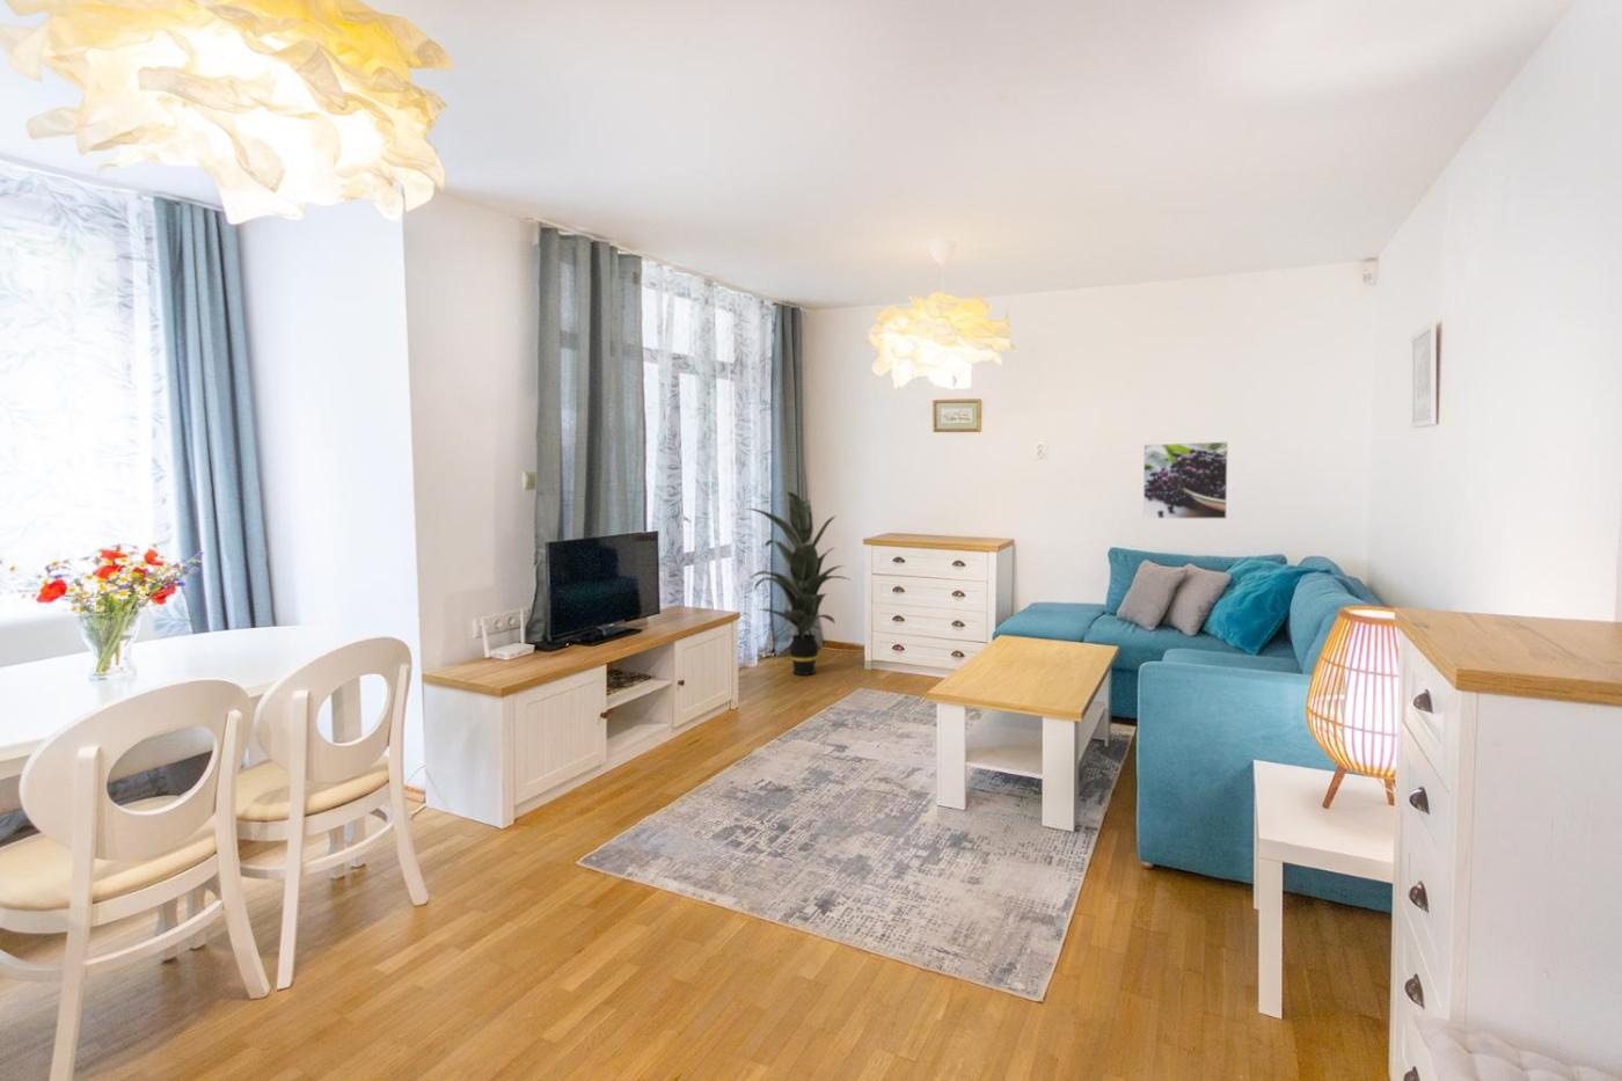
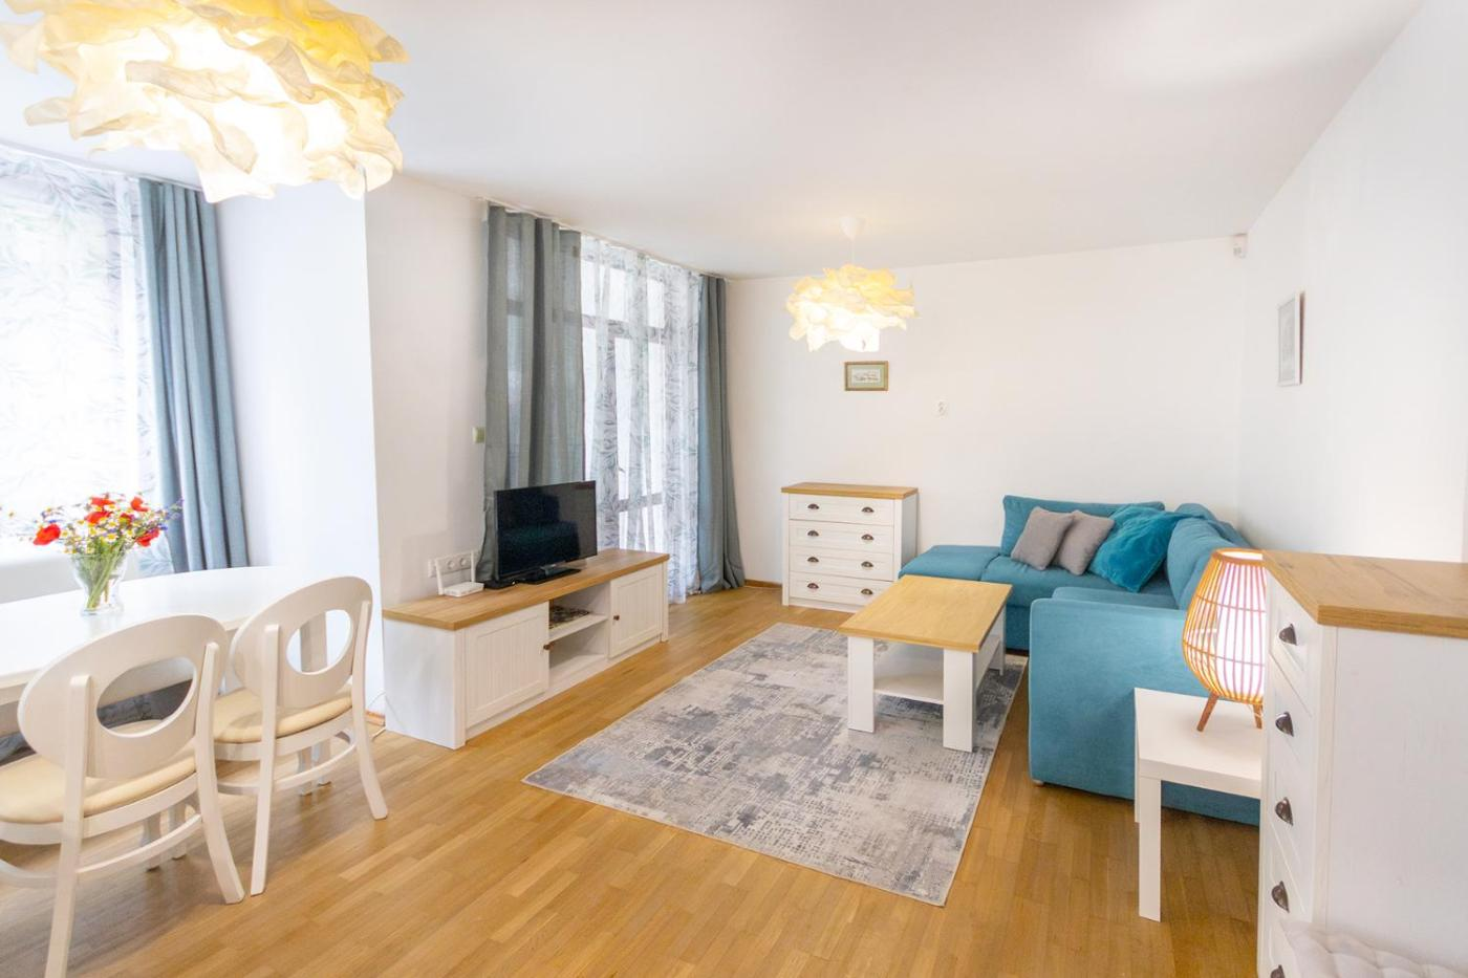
- indoor plant [740,490,853,677]
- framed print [1142,440,1229,520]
